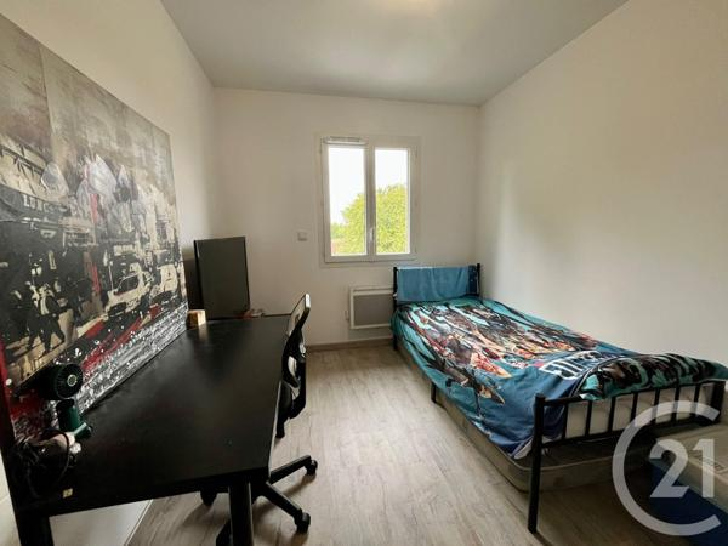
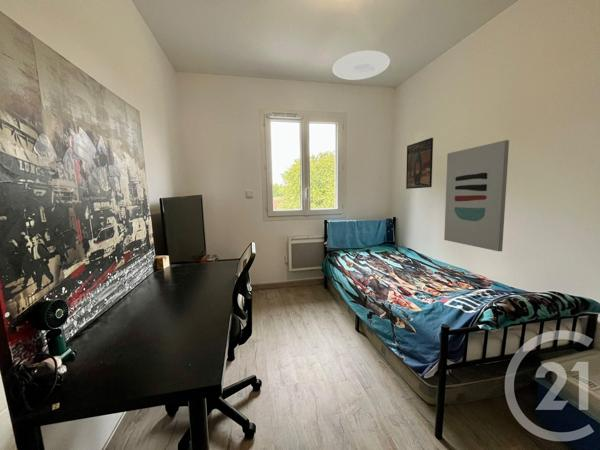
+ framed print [405,137,434,190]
+ wall art [443,139,510,252]
+ ceiling light [332,49,391,81]
